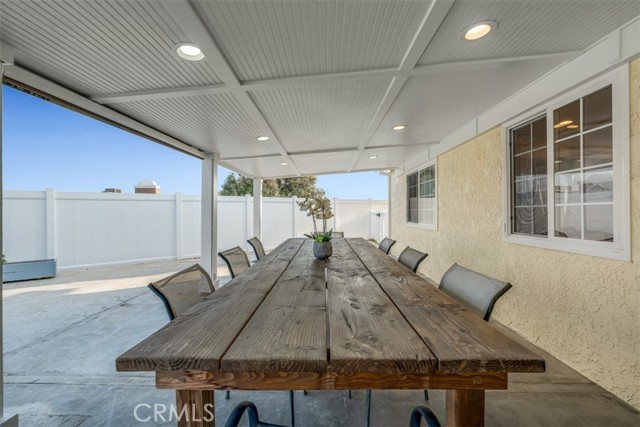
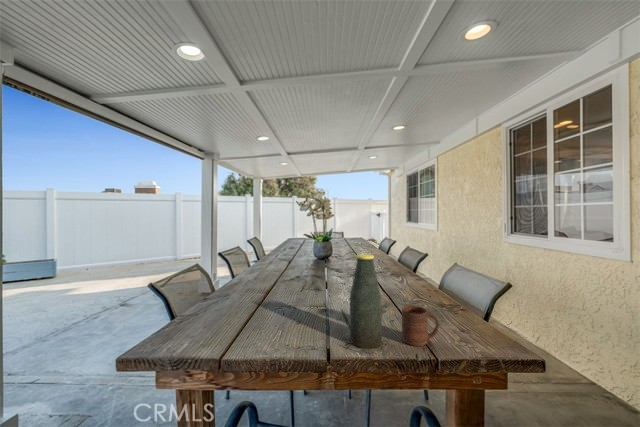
+ cup [401,305,440,347]
+ bottle [349,253,383,349]
